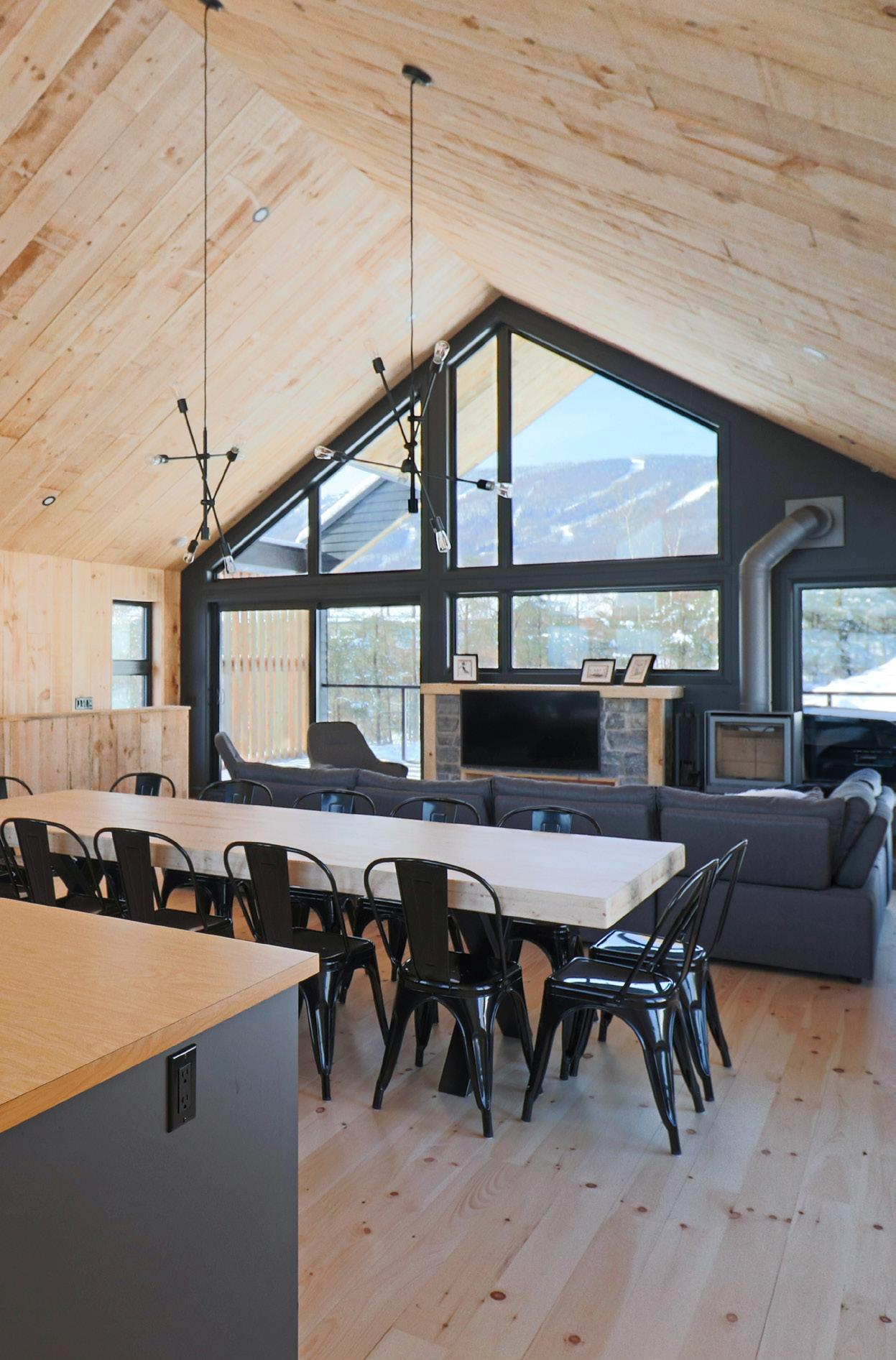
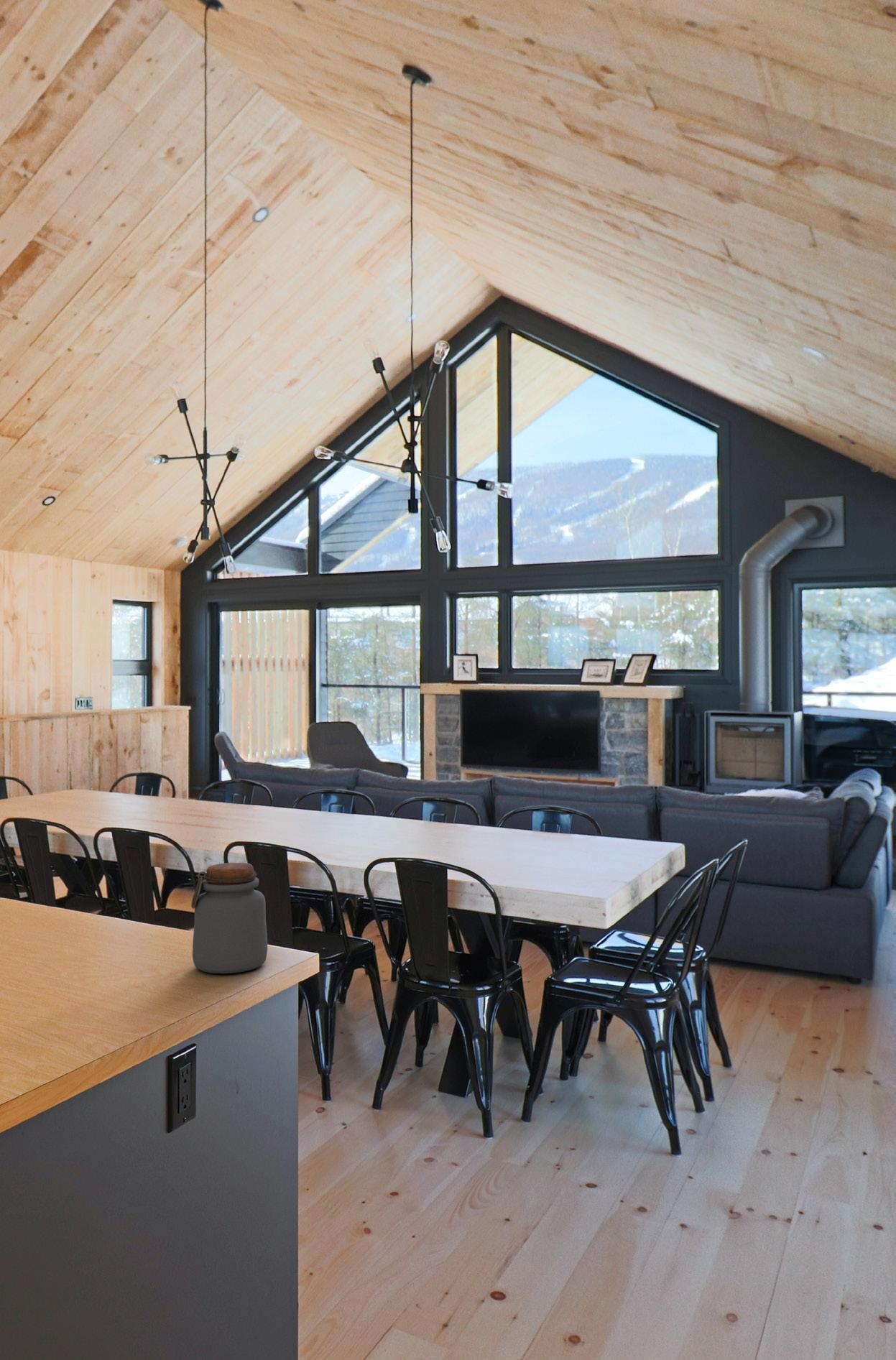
+ jar [190,862,268,974]
